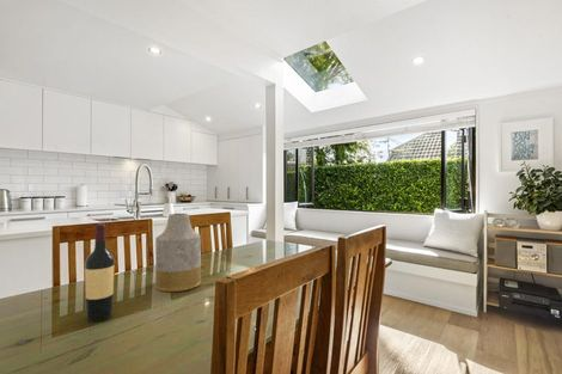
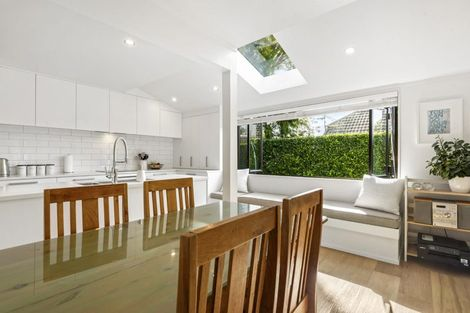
- wine bottle [84,222,115,323]
- vase [154,213,202,293]
